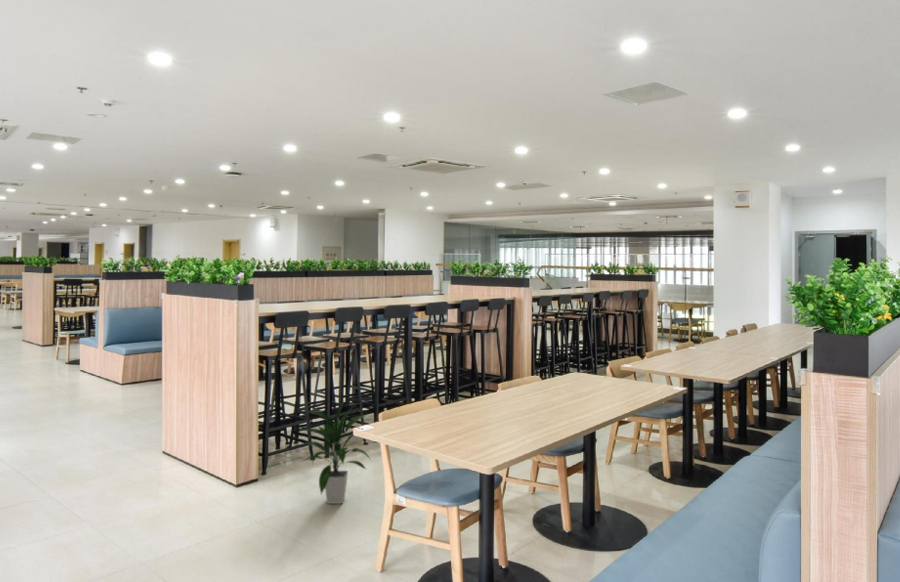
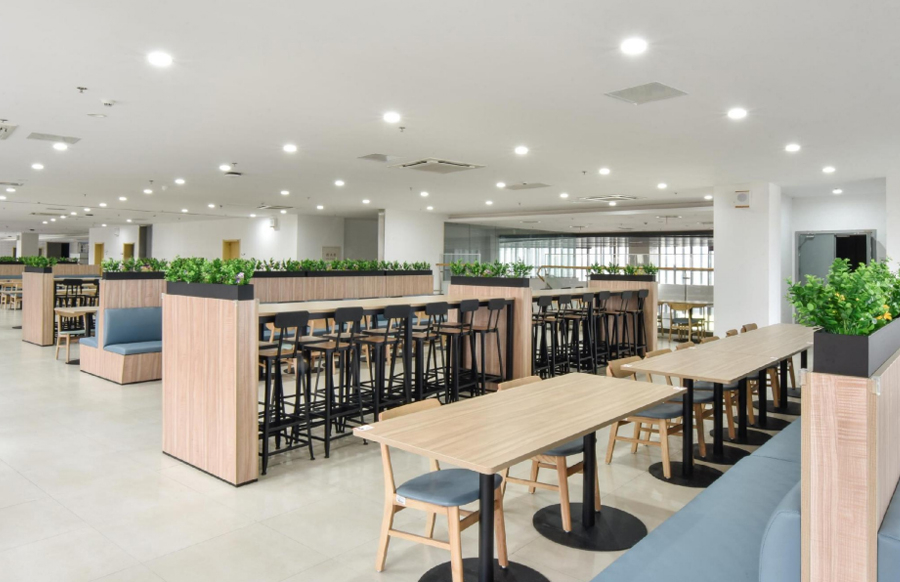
- indoor plant [295,398,372,505]
